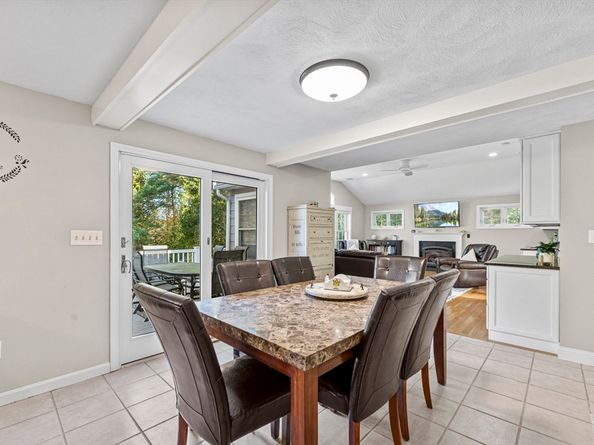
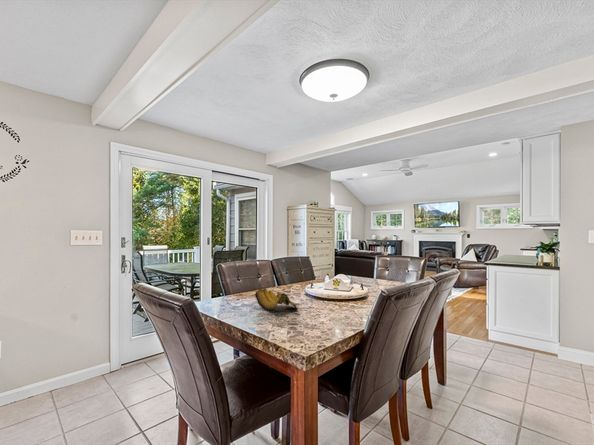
+ banana bunch [254,287,298,312]
